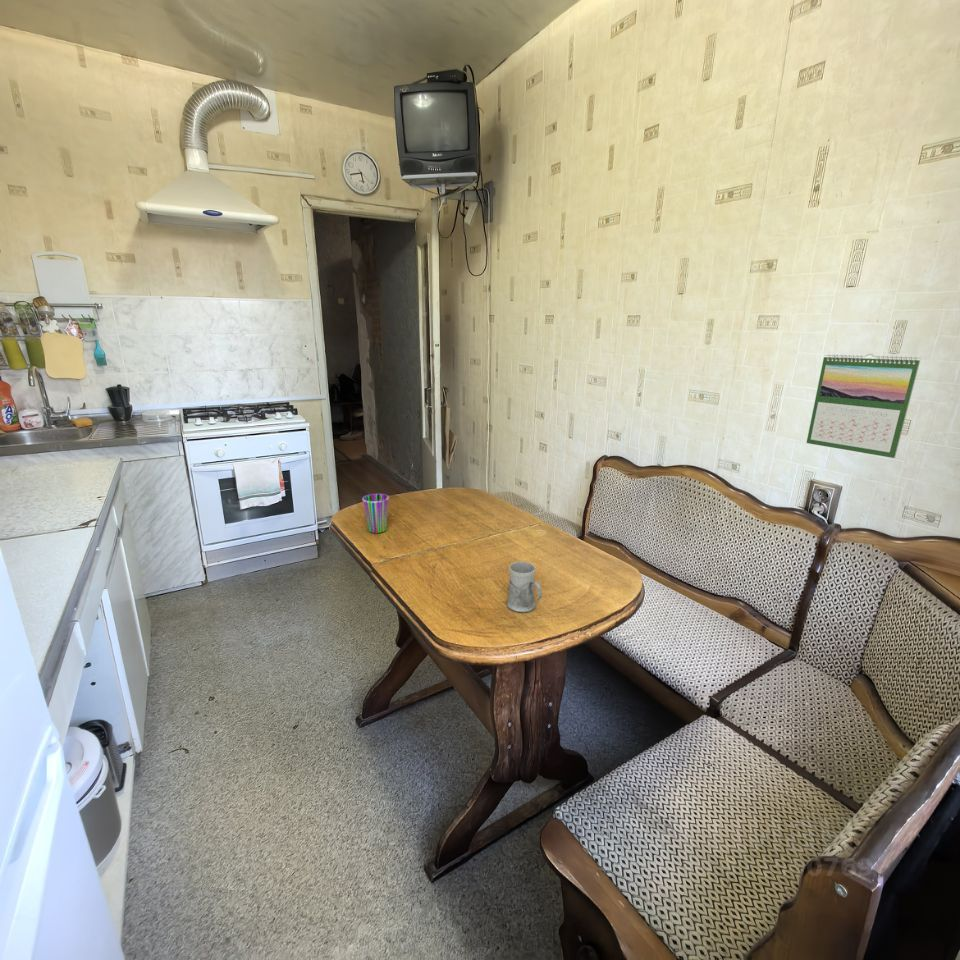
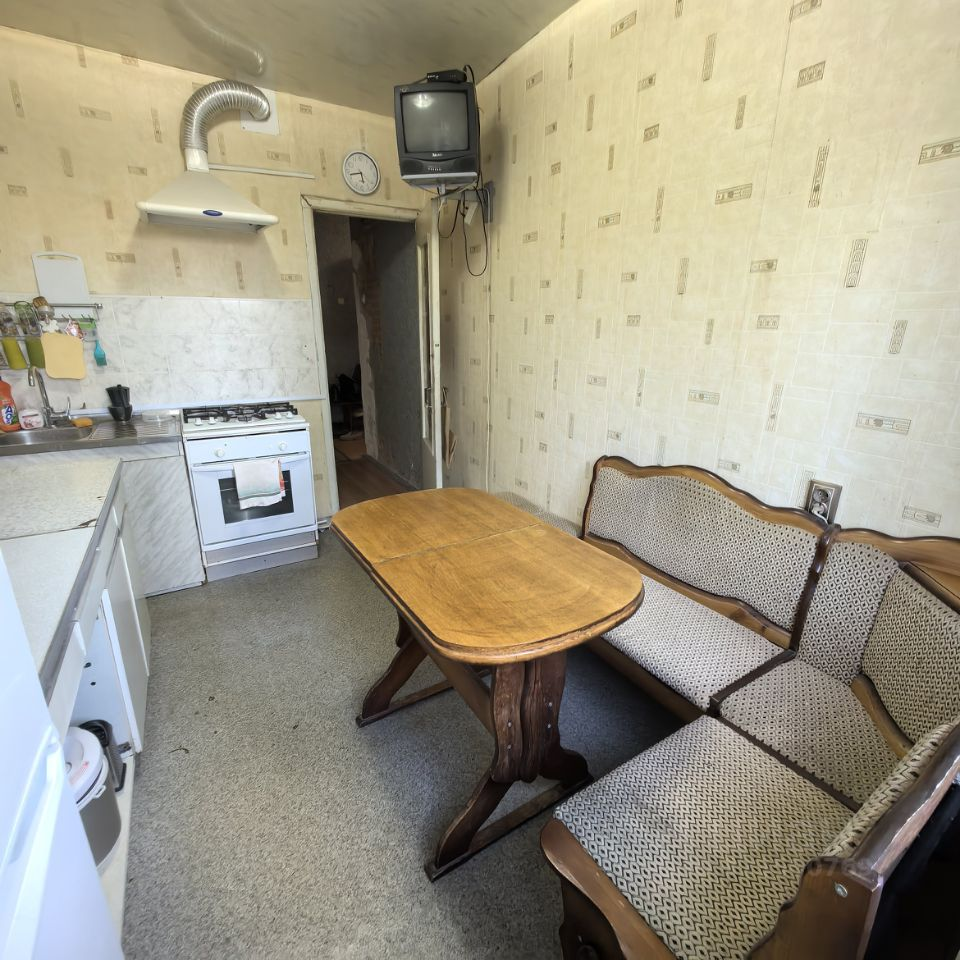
- mug [506,561,543,613]
- calendar [805,353,922,459]
- cup [361,493,390,534]
